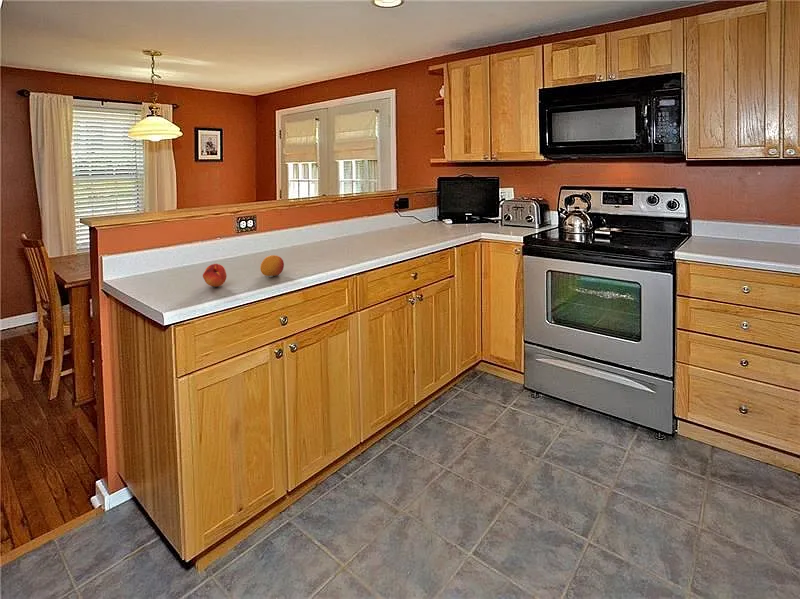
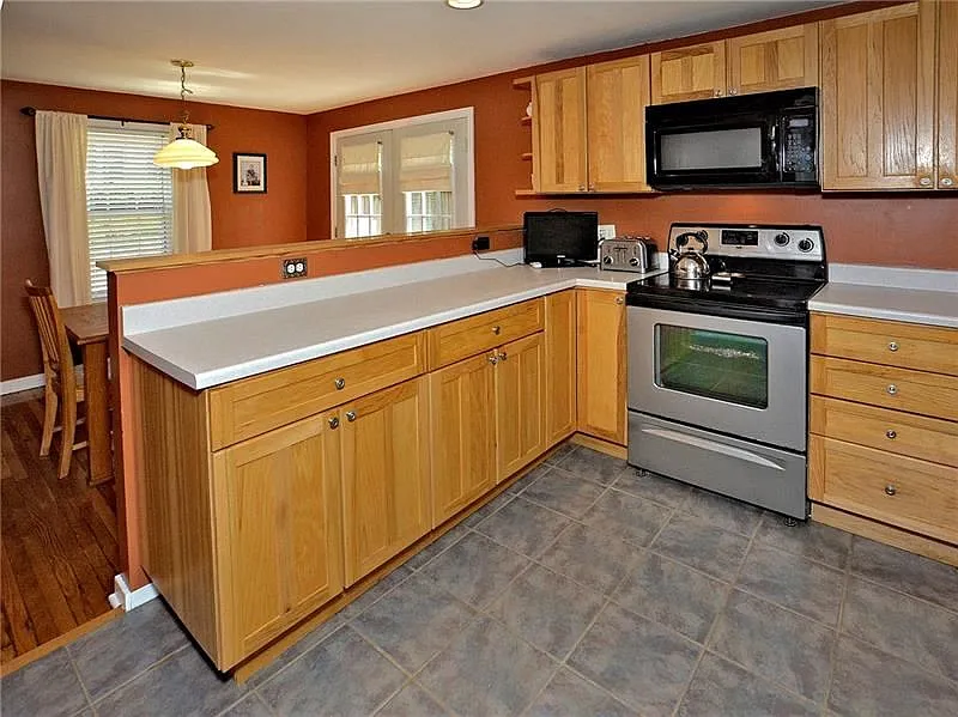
- fruit [202,263,228,288]
- fruit [259,254,285,277]
